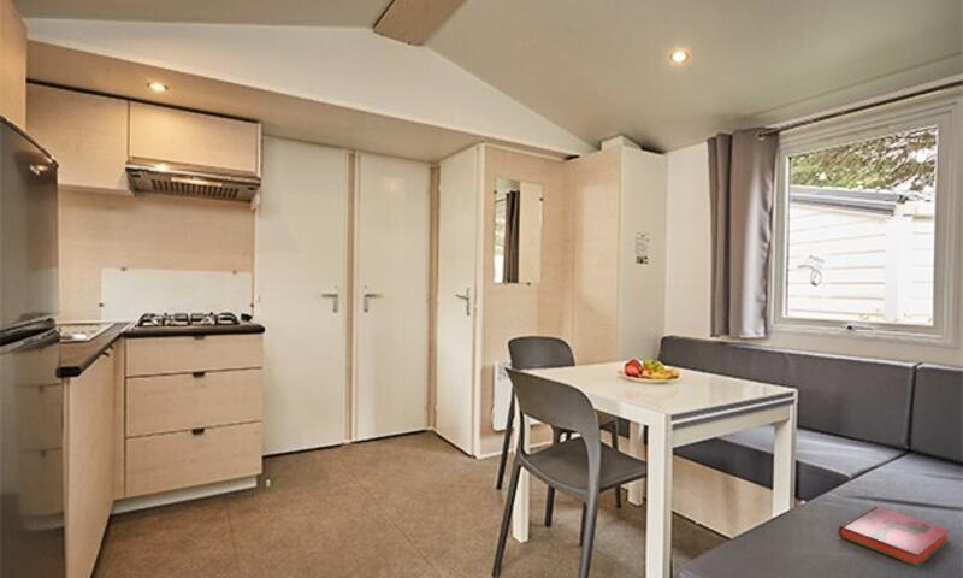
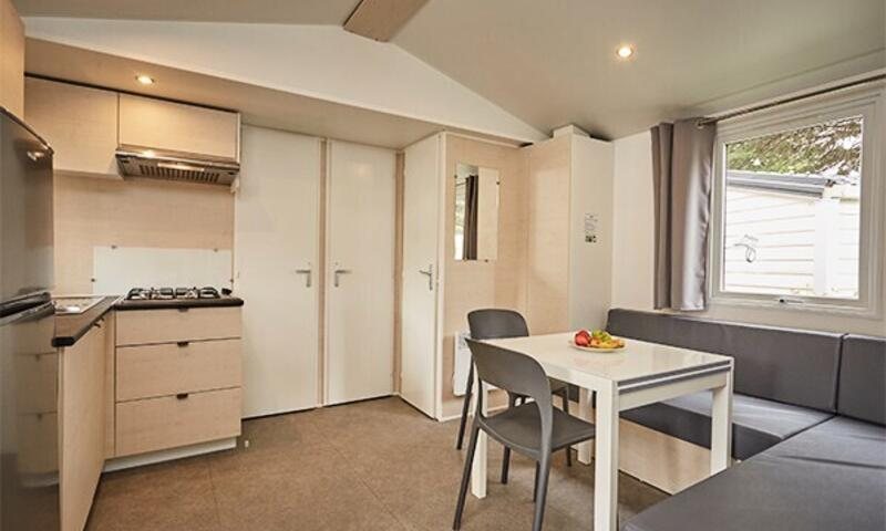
- hardback book [838,505,951,567]
